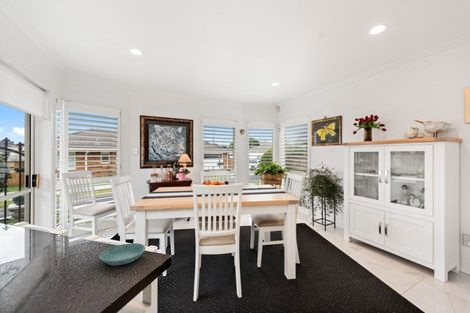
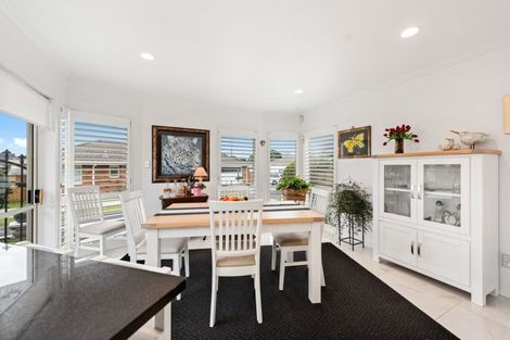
- saucer [98,242,147,266]
